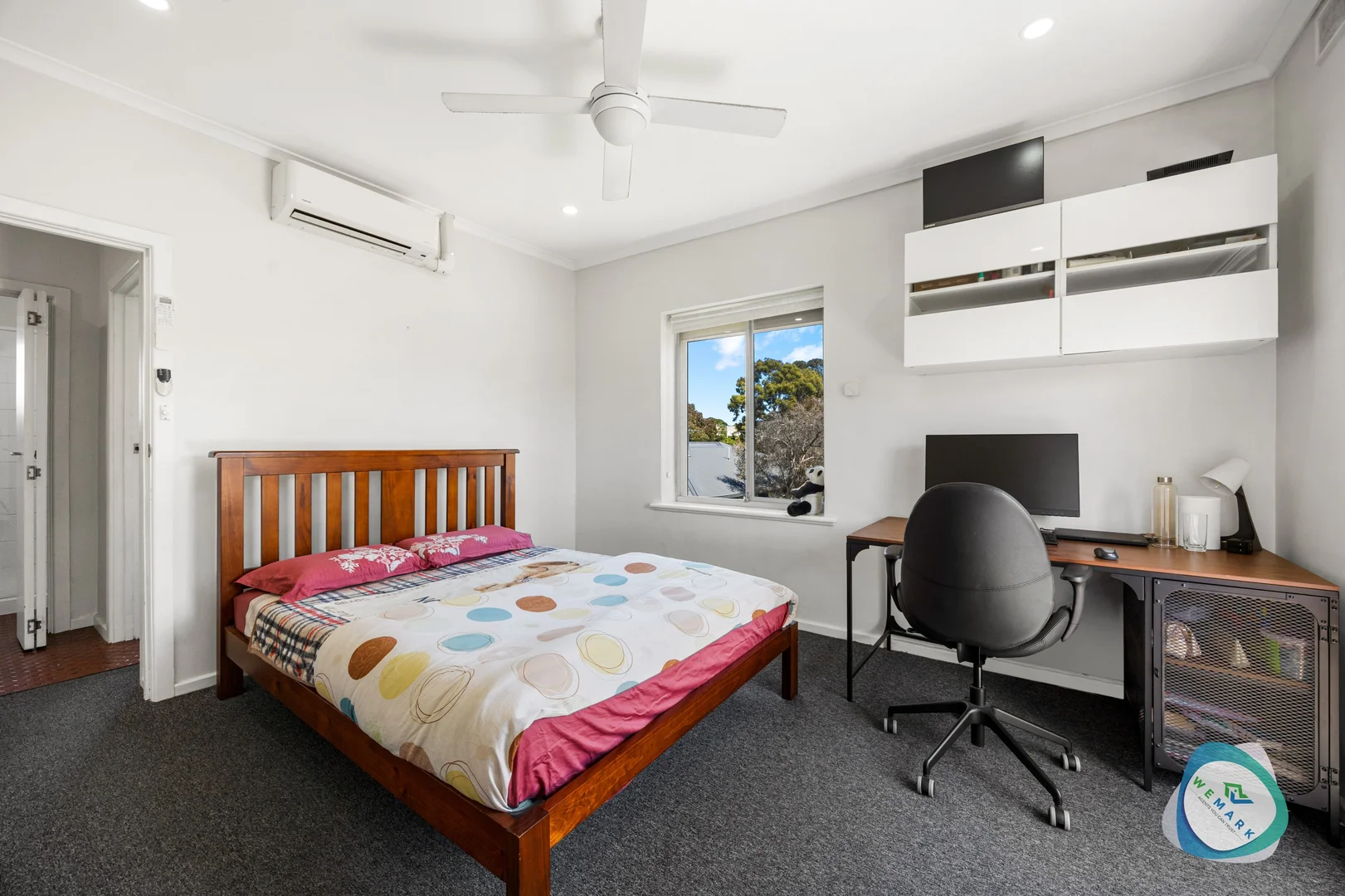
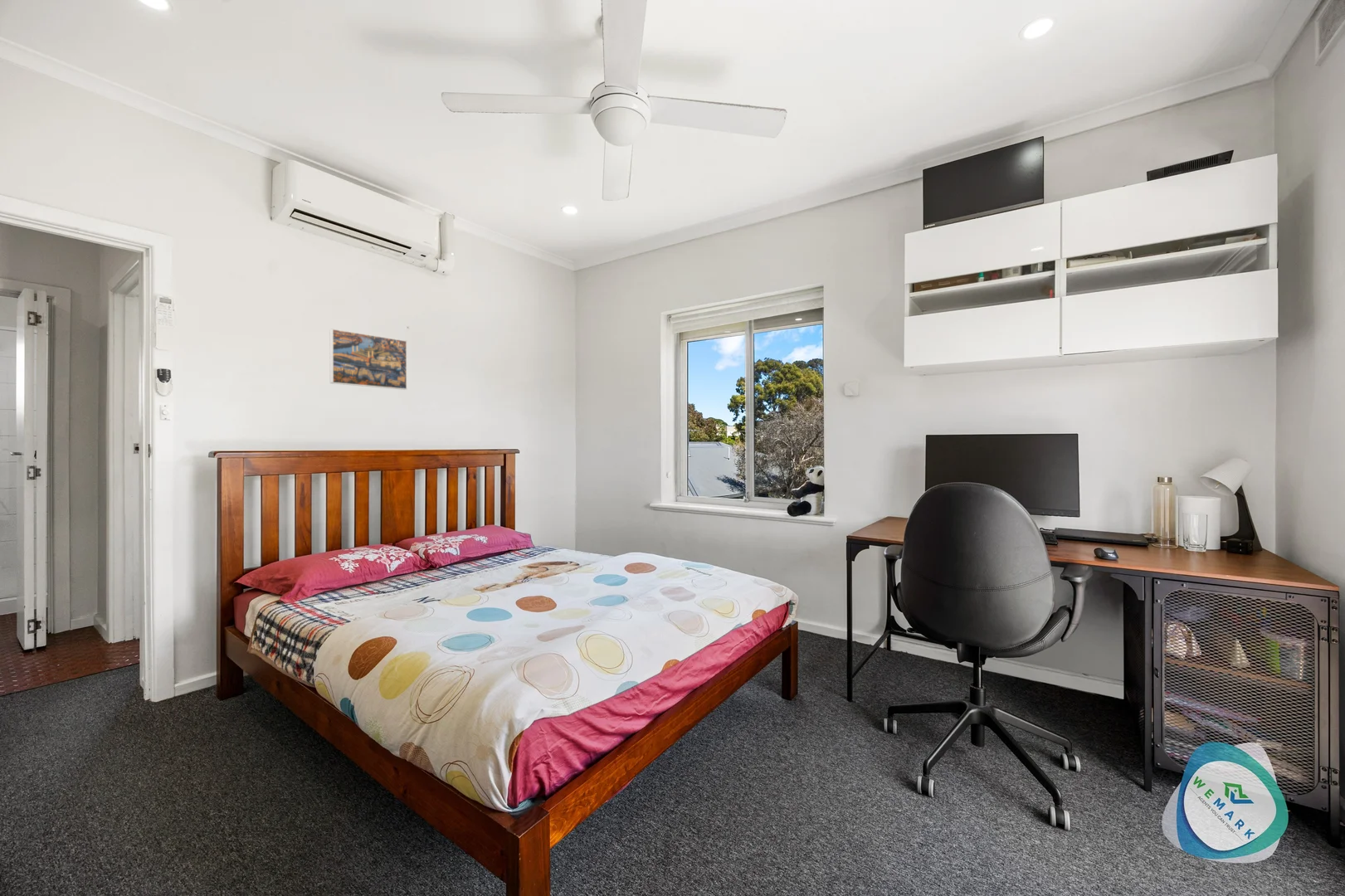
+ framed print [329,328,407,391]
